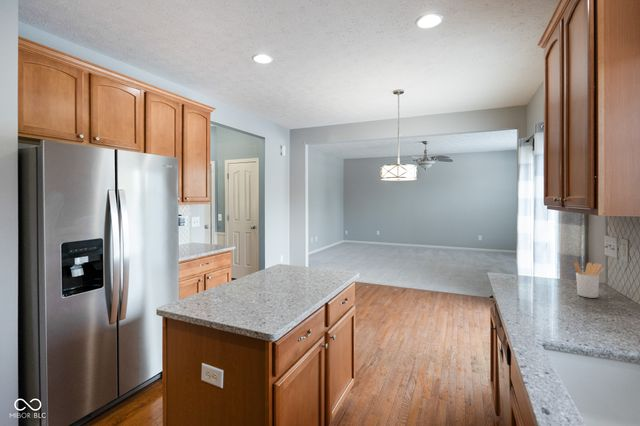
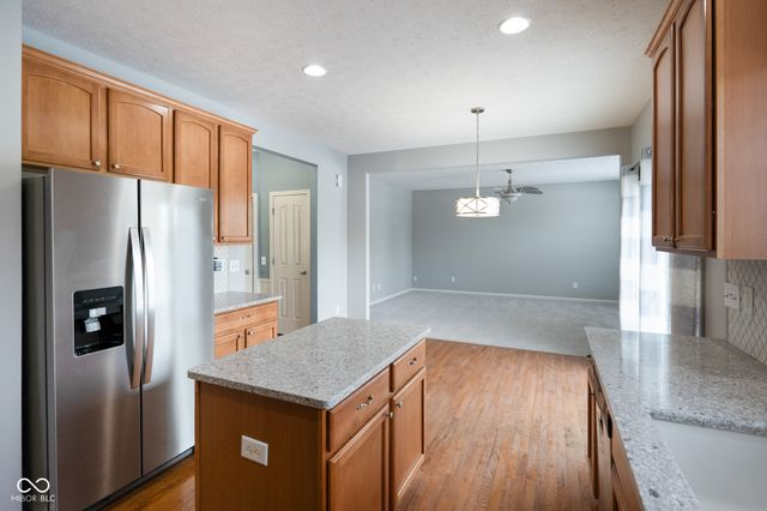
- utensil holder [573,260,605,299]
